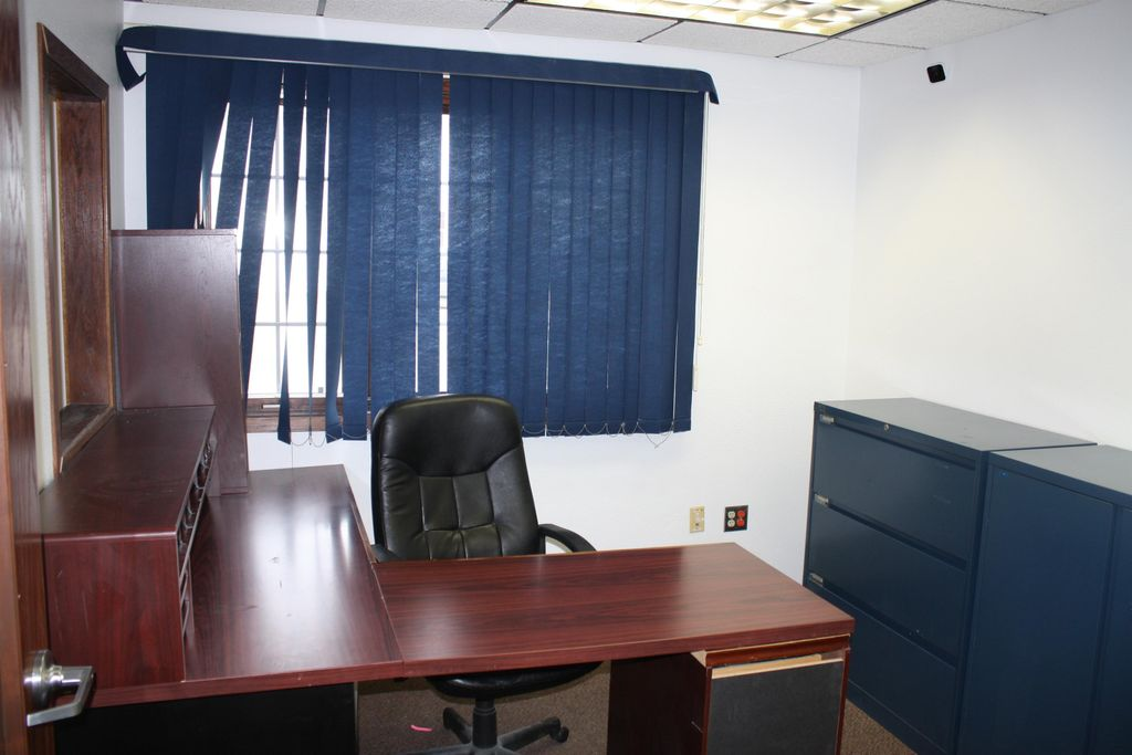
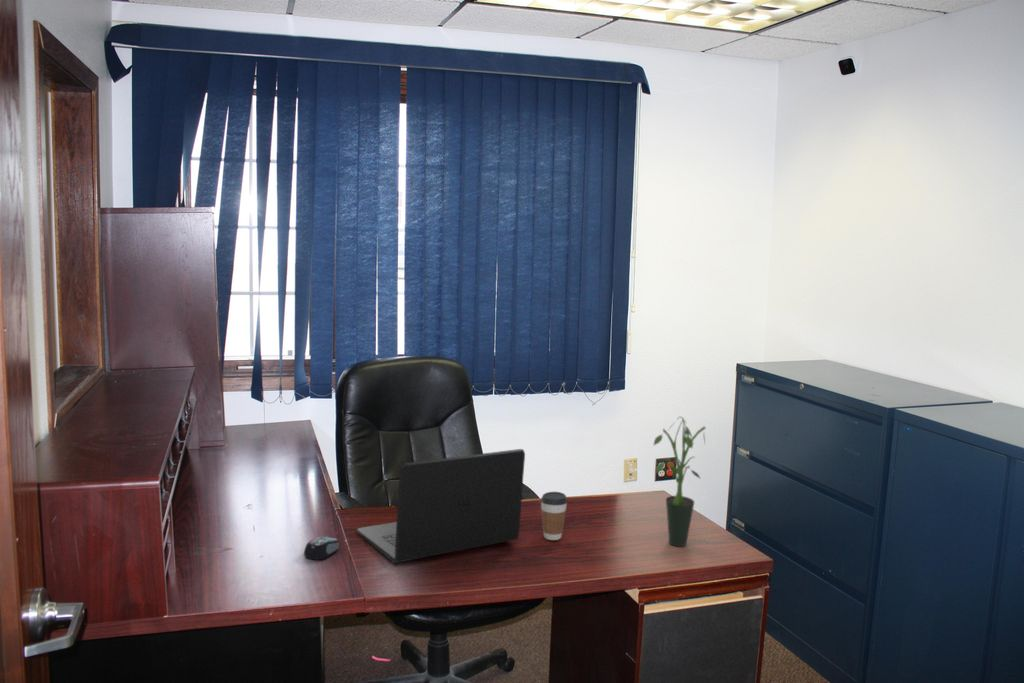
+ laptop [356,448,526,564]
+ coffee cup [540,491,568,541]
+ potted plant [653,415,707,547]
+ computer mouse [303,535,340,560]
